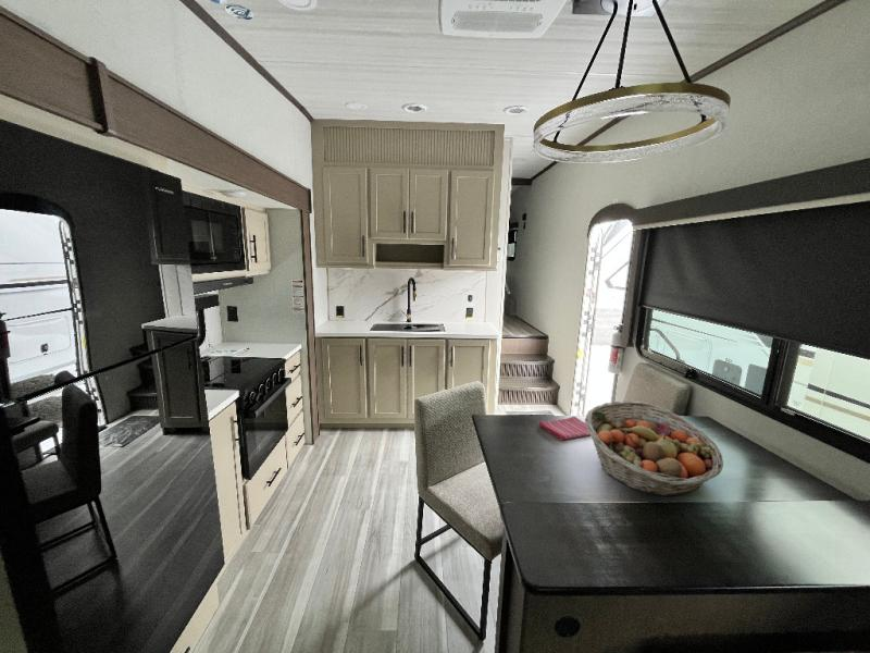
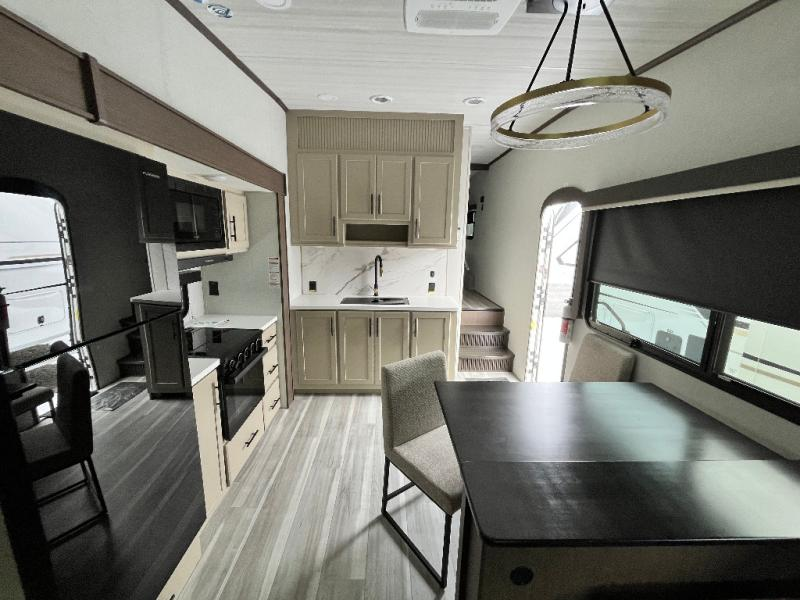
- dish towel [538,416,591,442]
- fruit basket [584,399,724,497]
